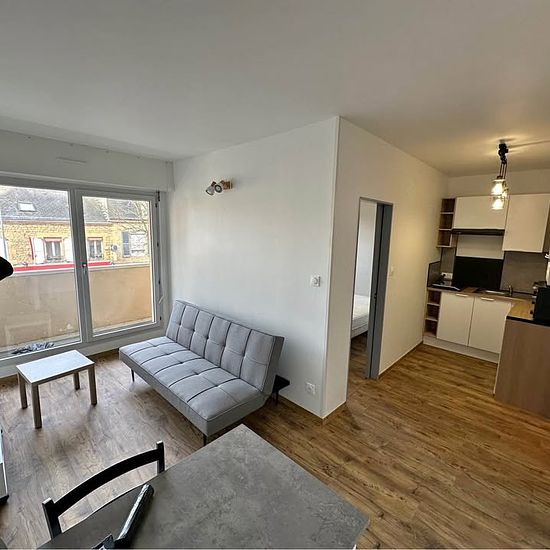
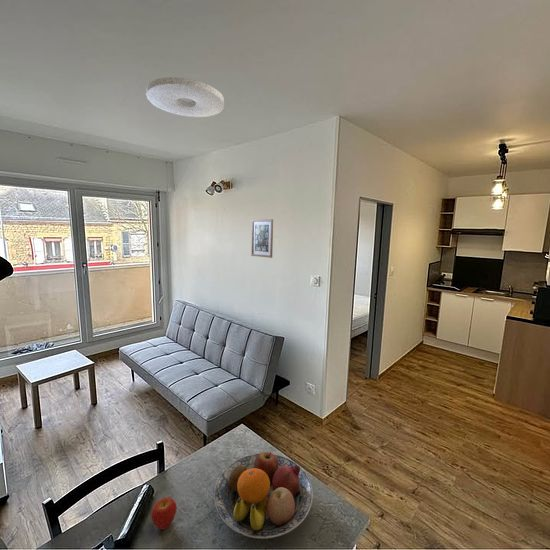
+ ceiling light [145,76,225,118]
+ fruit bowl [213,451,314,540]
+ wall art [250,218,274,259]
+ apple [150,496,178,530]
